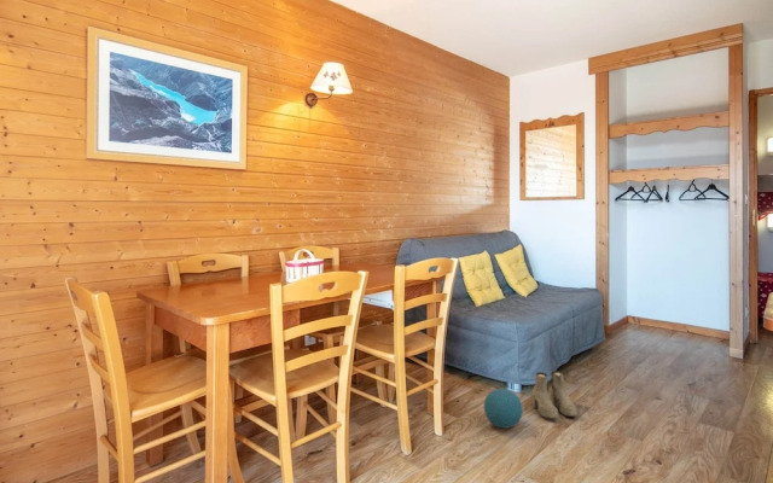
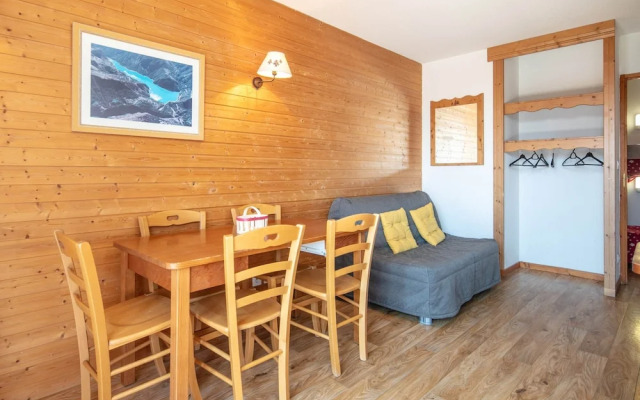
- boots [531,369,579,420]
- ball [483,388,524,430]
